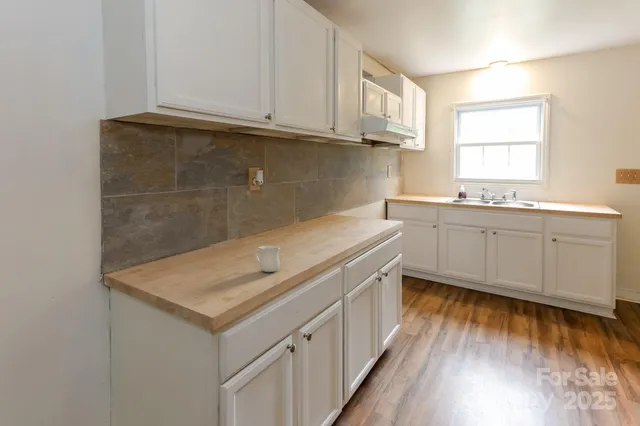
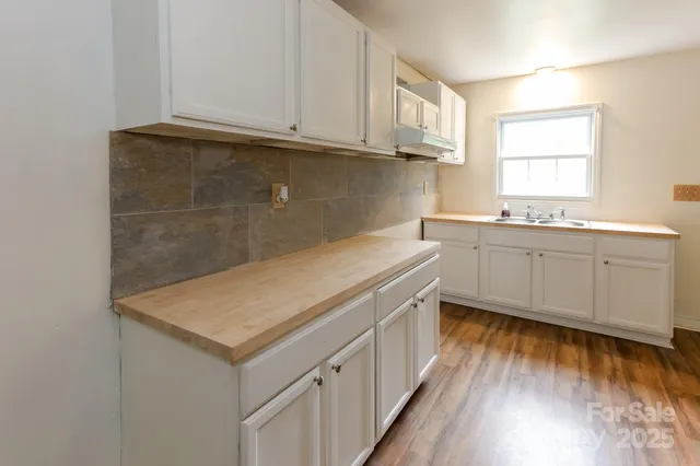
- mug [254,245,282,273]
